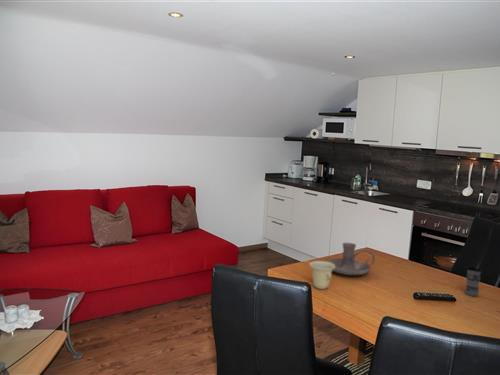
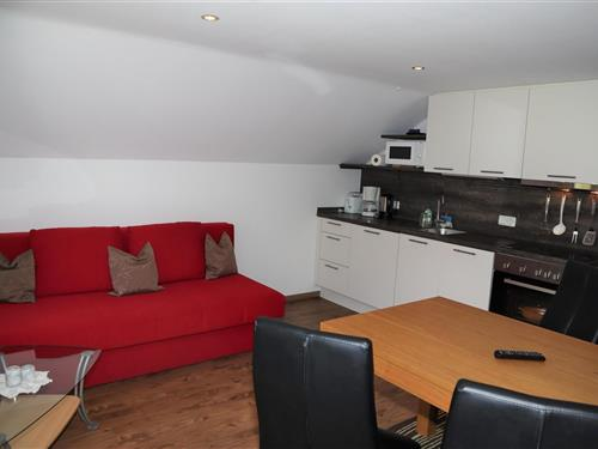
- cup [308,260,335,290]
- candle holder [325,242,376,276]
- jar [464,267,482,297]
